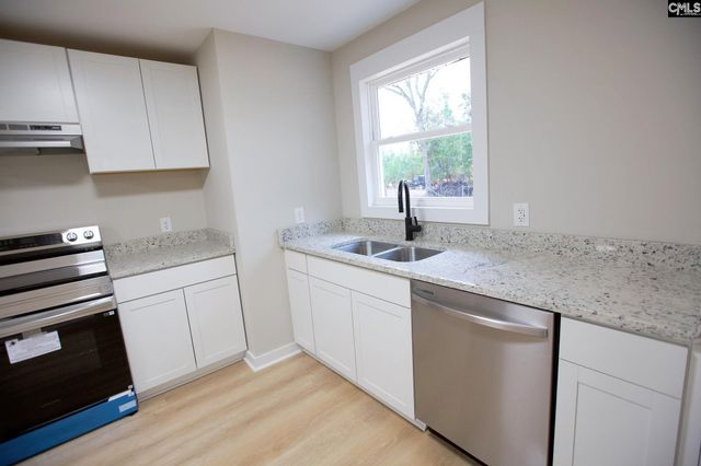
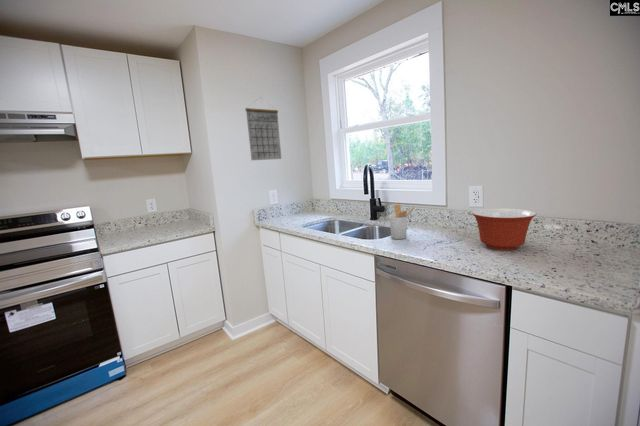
+ utensil holder [388,203,416,240]
+ mixing bowl [471,207,537,251]
+ calendar [244,96,282,161]
